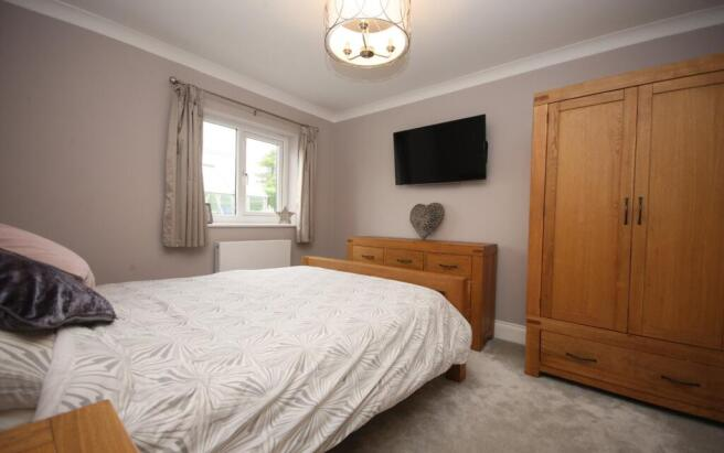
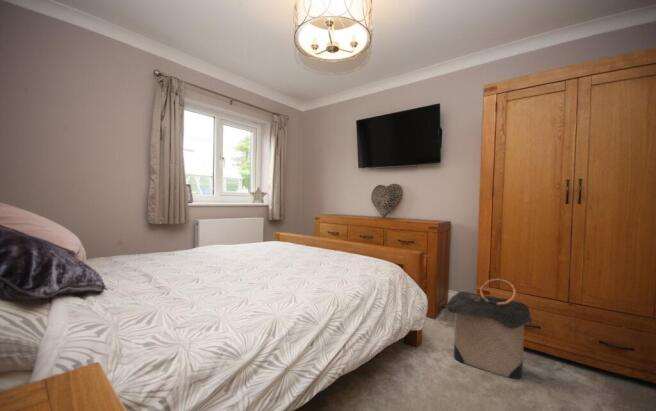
+ laundry hamper [444,278,533,380]
